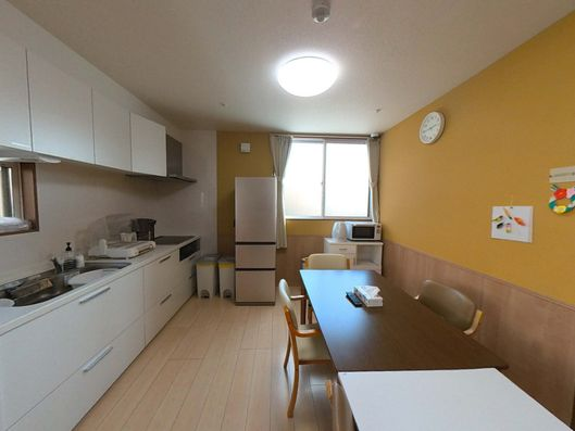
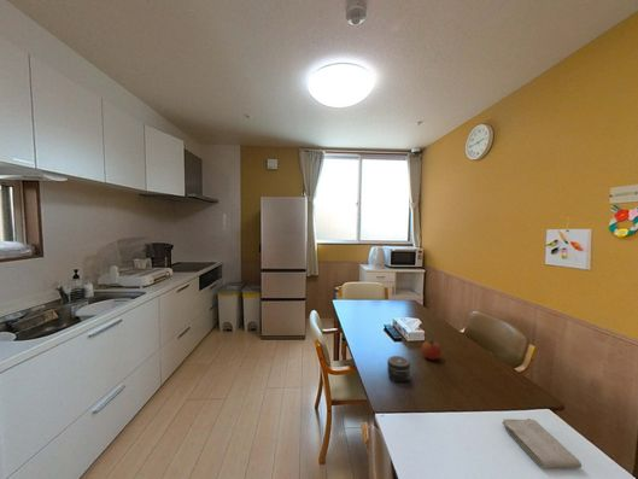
+ washcloth [501,417,583,469]
+ jar [386,355,411,384]
+ fruit [421,339,443,361]
